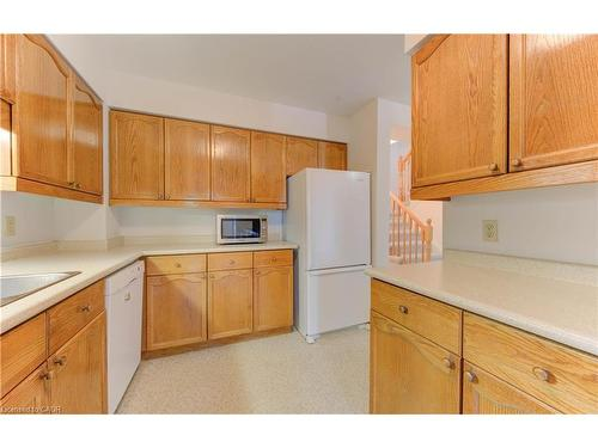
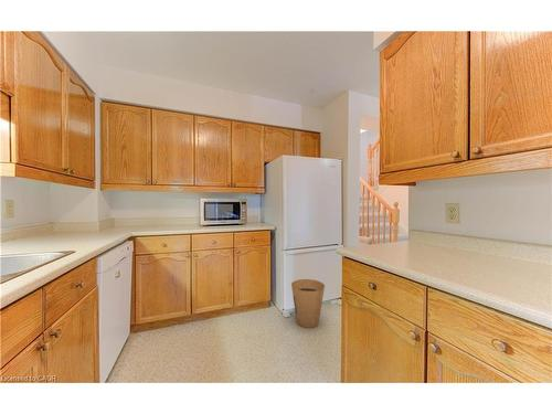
+ trash can [290,278,326,329]
